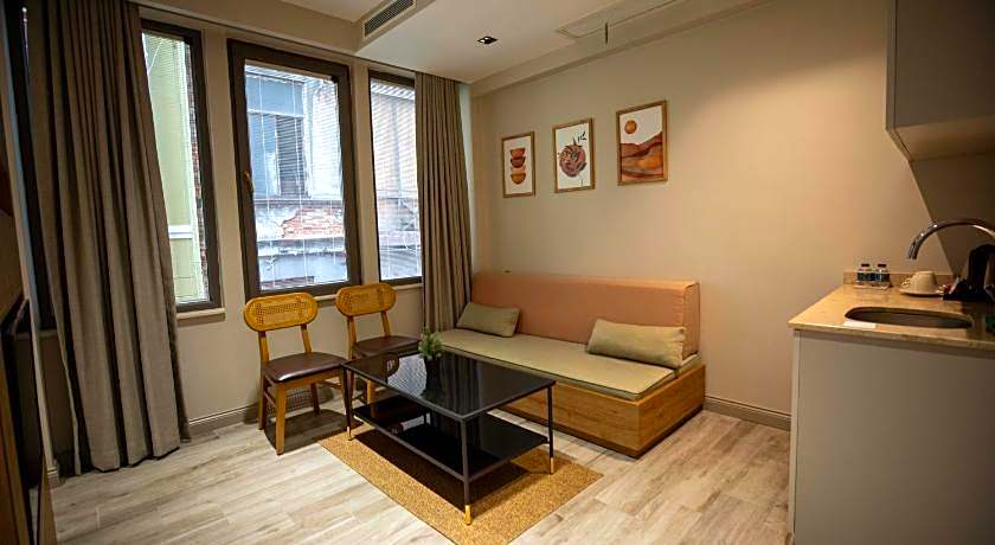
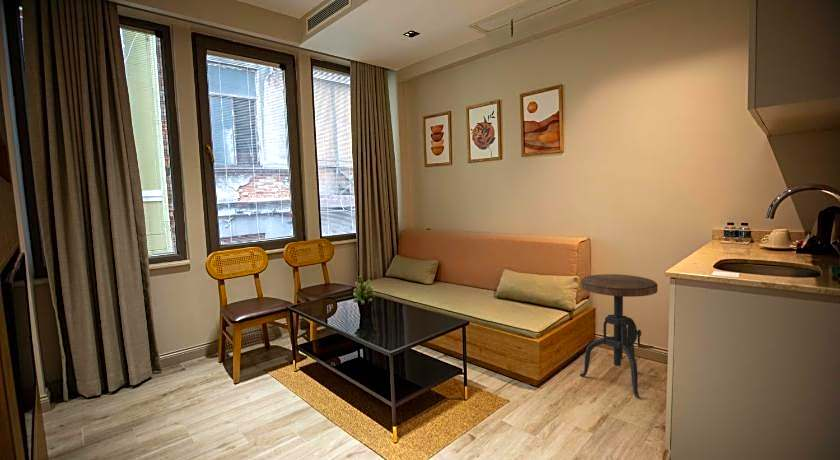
+ side table [579,273,659,399]
